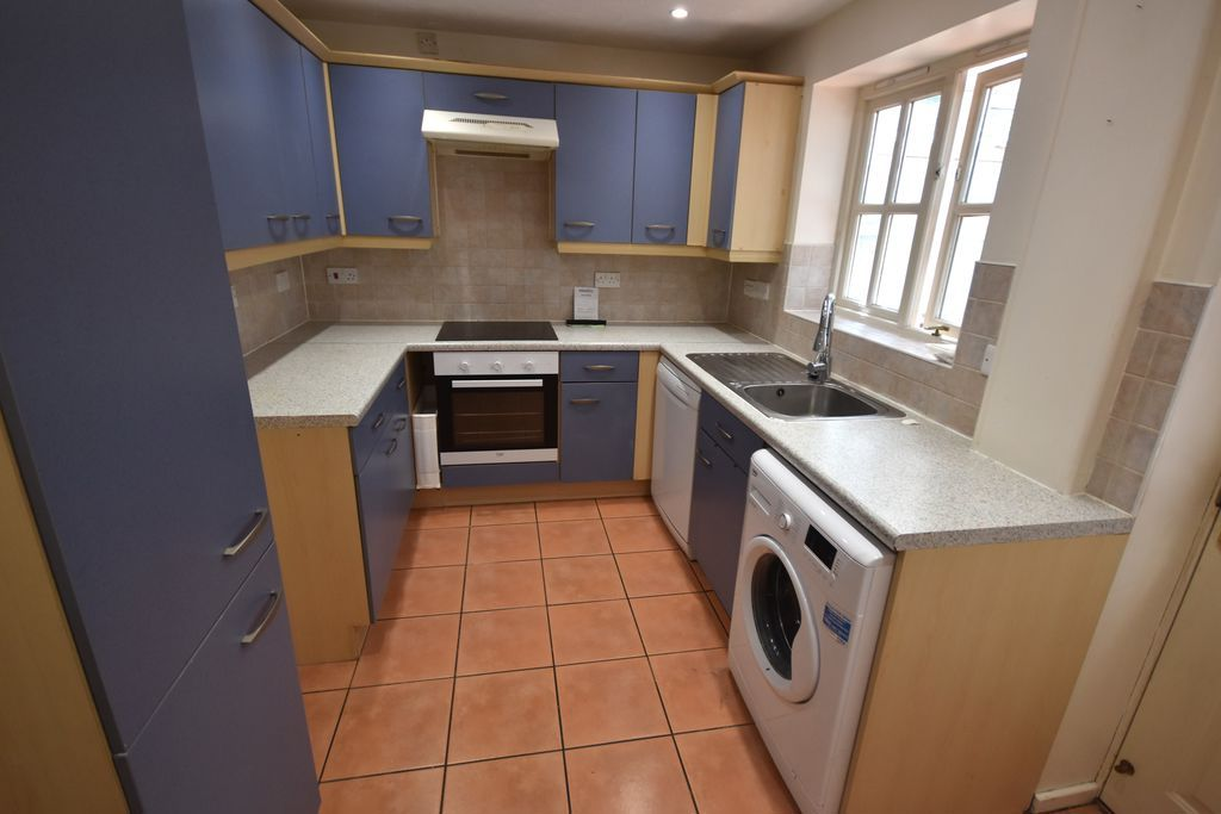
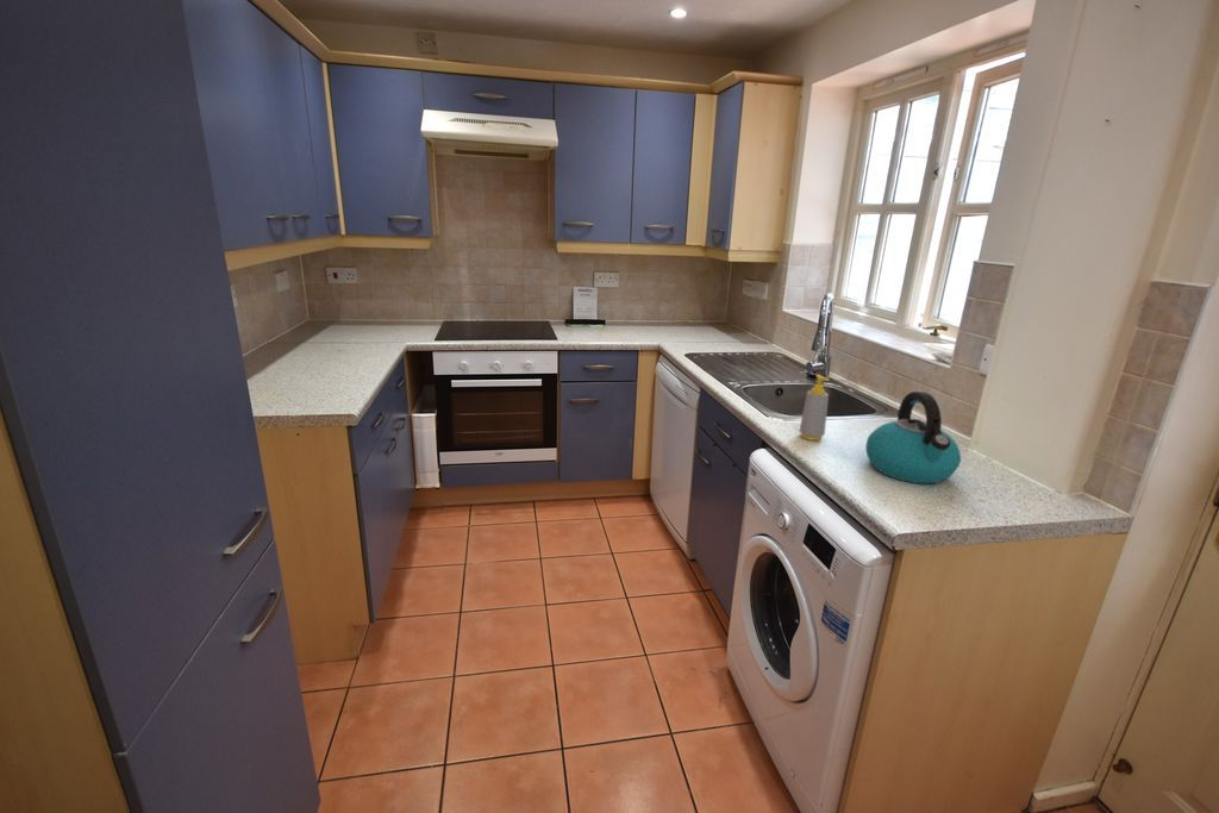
+ soap bottle [798,374,831,442]
+ kettle [864,390,962,484]
